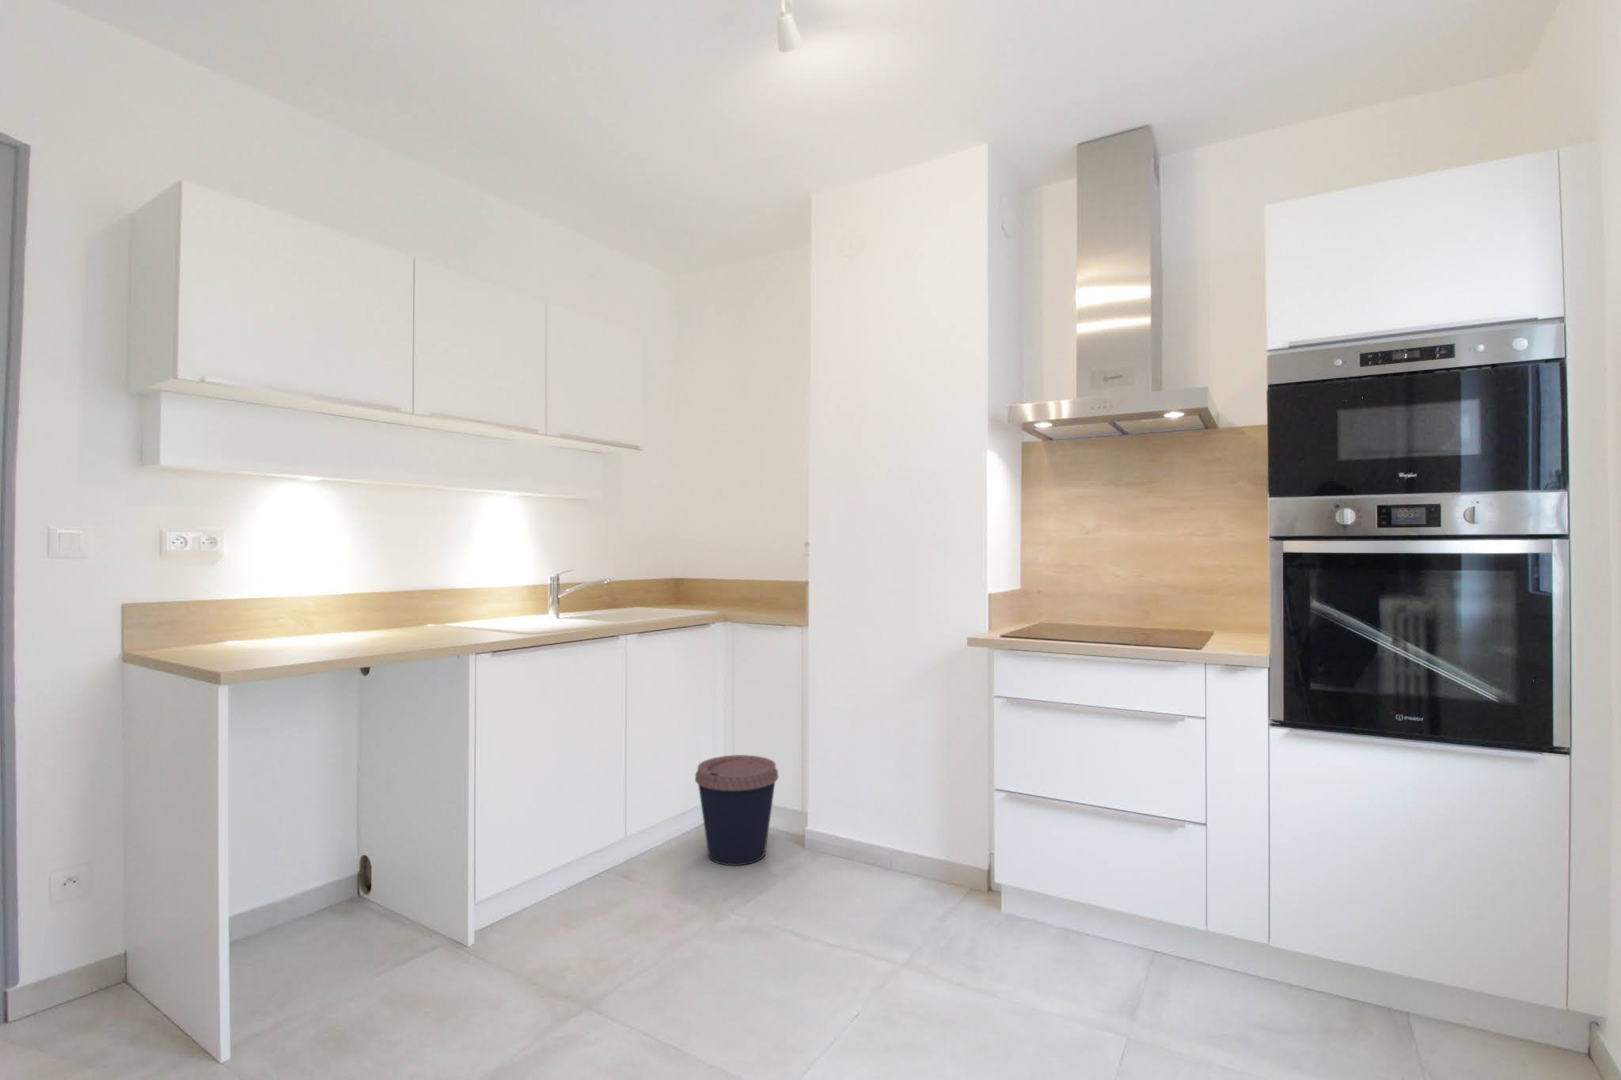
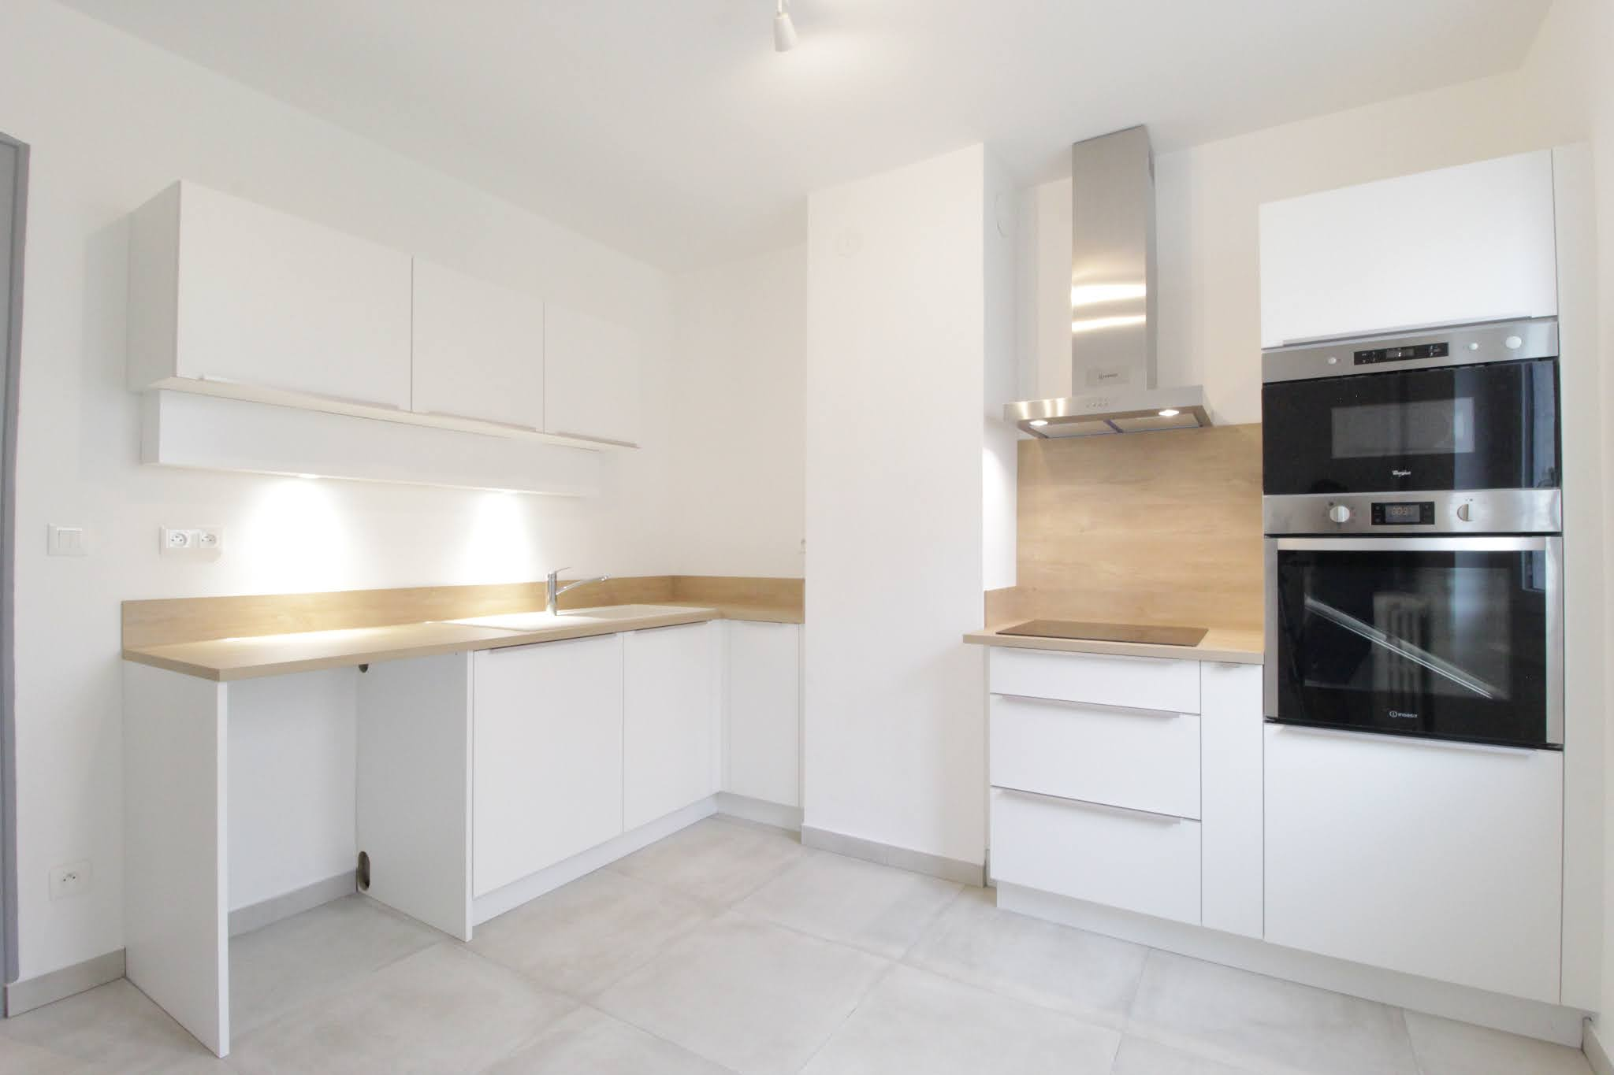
- coffee cup [694,755,779,867]
